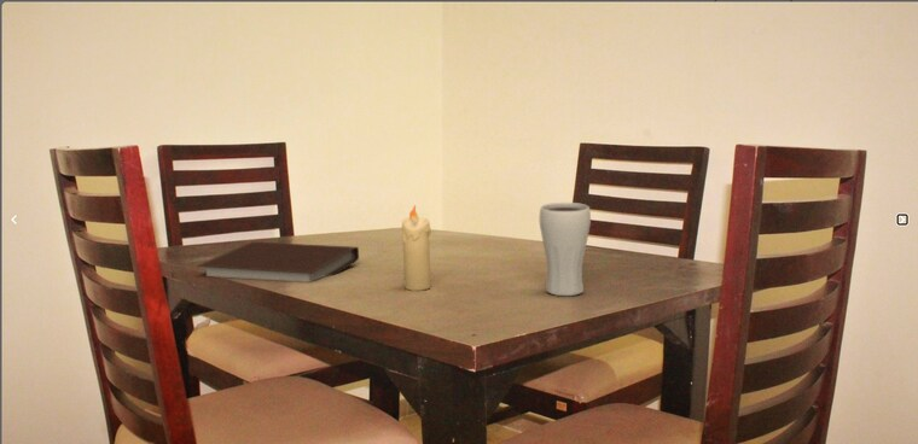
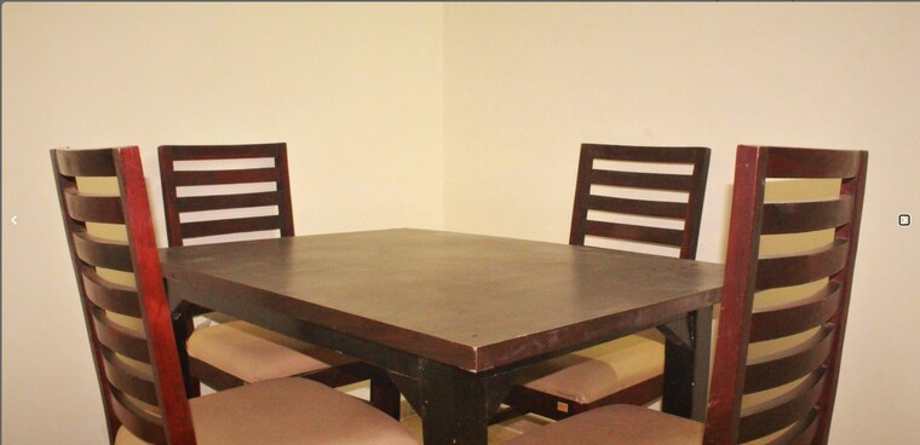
- drinking glass [539,201,592,297]
- candle [401,204,432,292]
- notebook [196,241,360,284]
